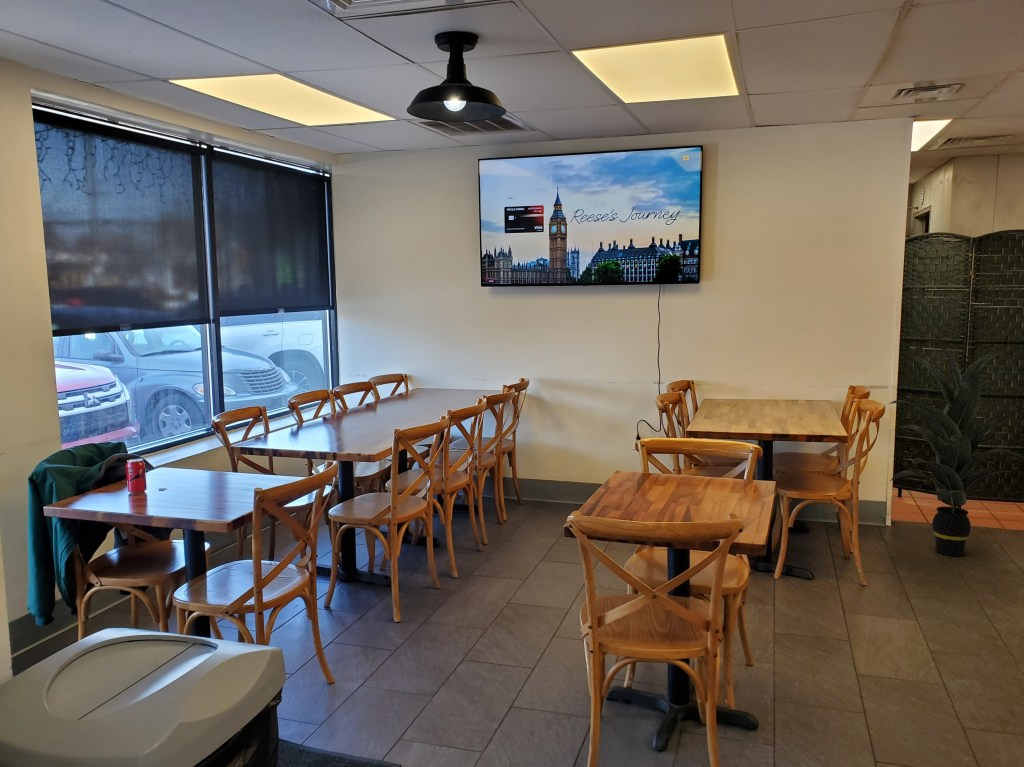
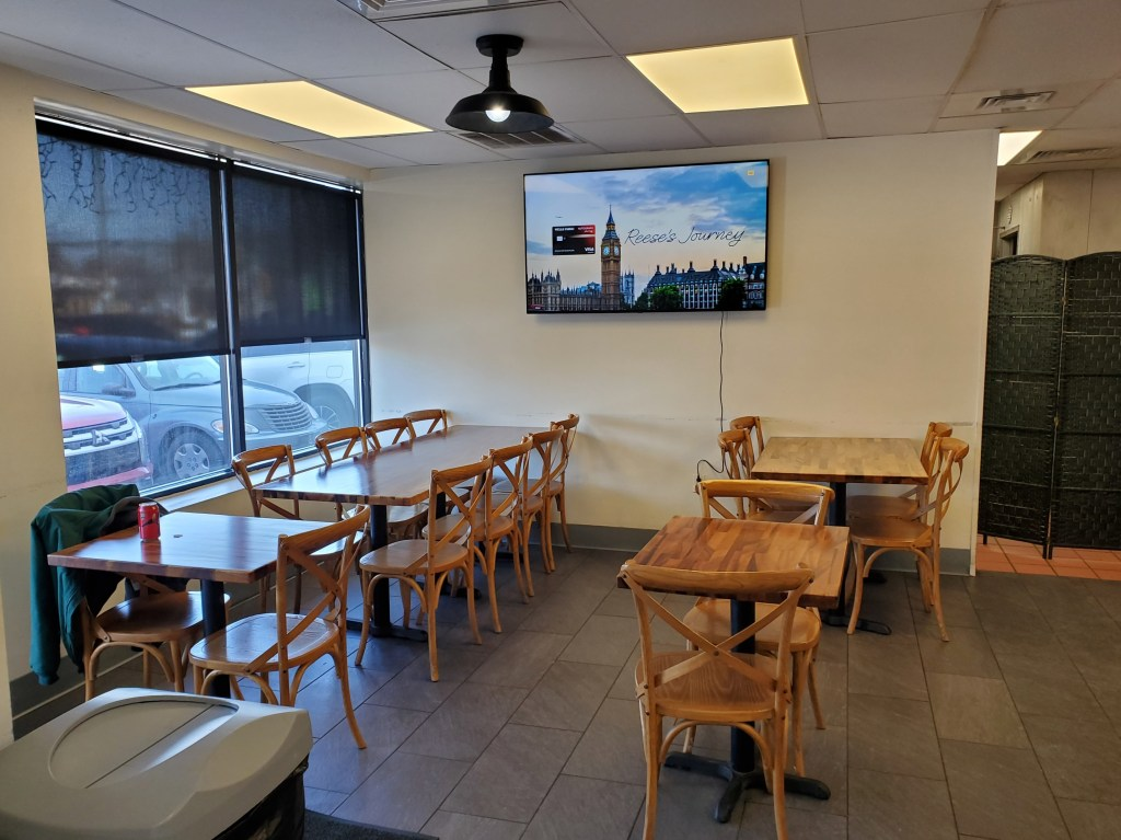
- indoor plant [888,340,1024,557]
